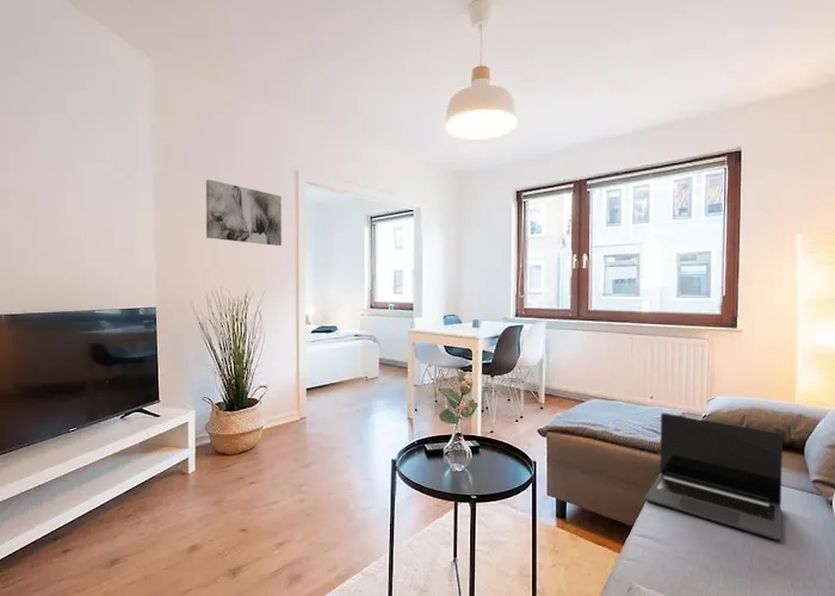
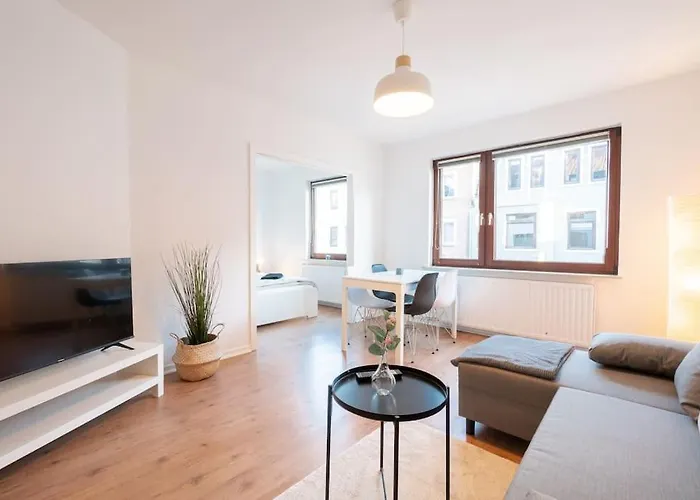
- wall art [205,179,283,247]
- laptop [644,412,784,541]
